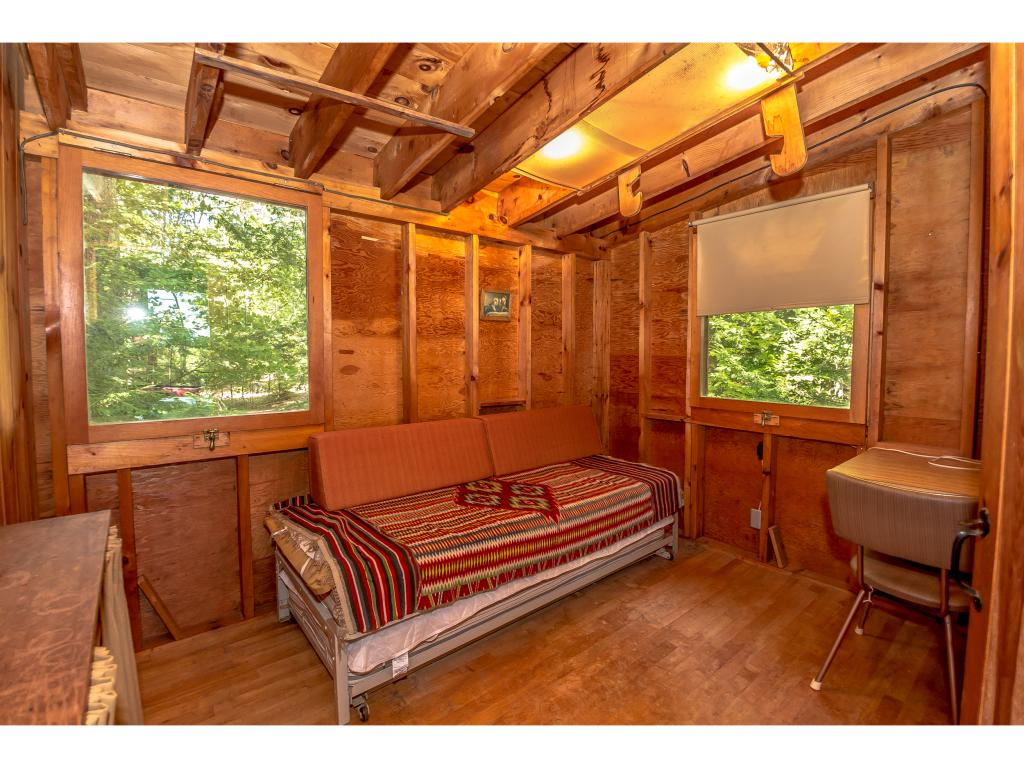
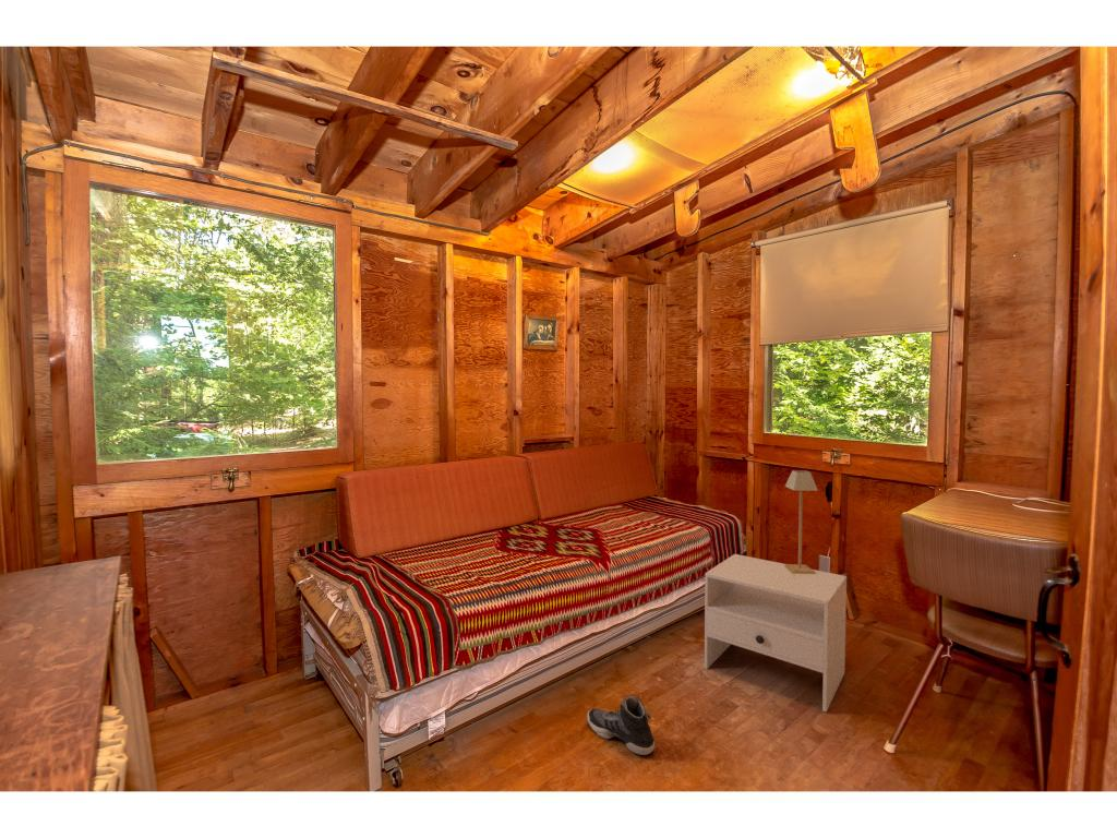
+ table lamp [784,469,819,574]
+ nightstand [704,553,848,713]
+ sneaker [586,694,656,756]
